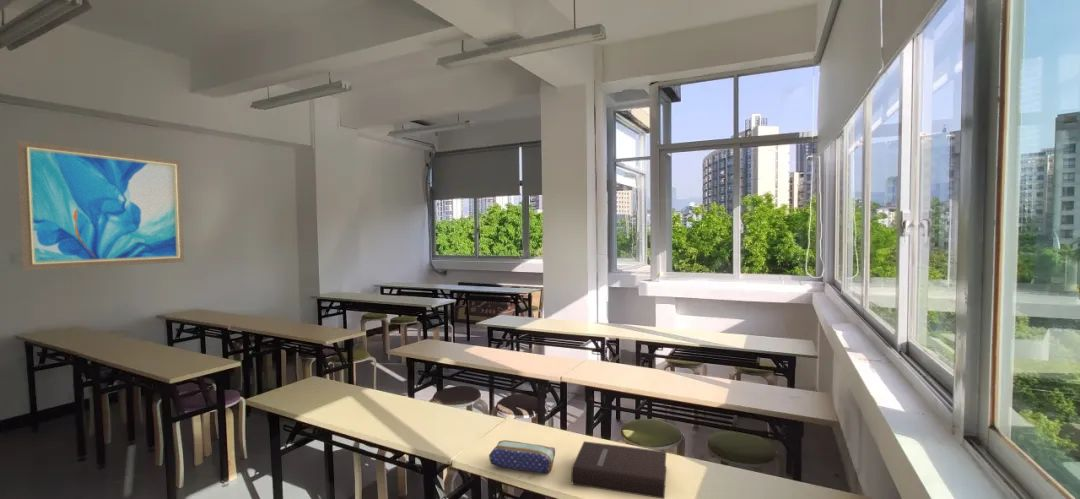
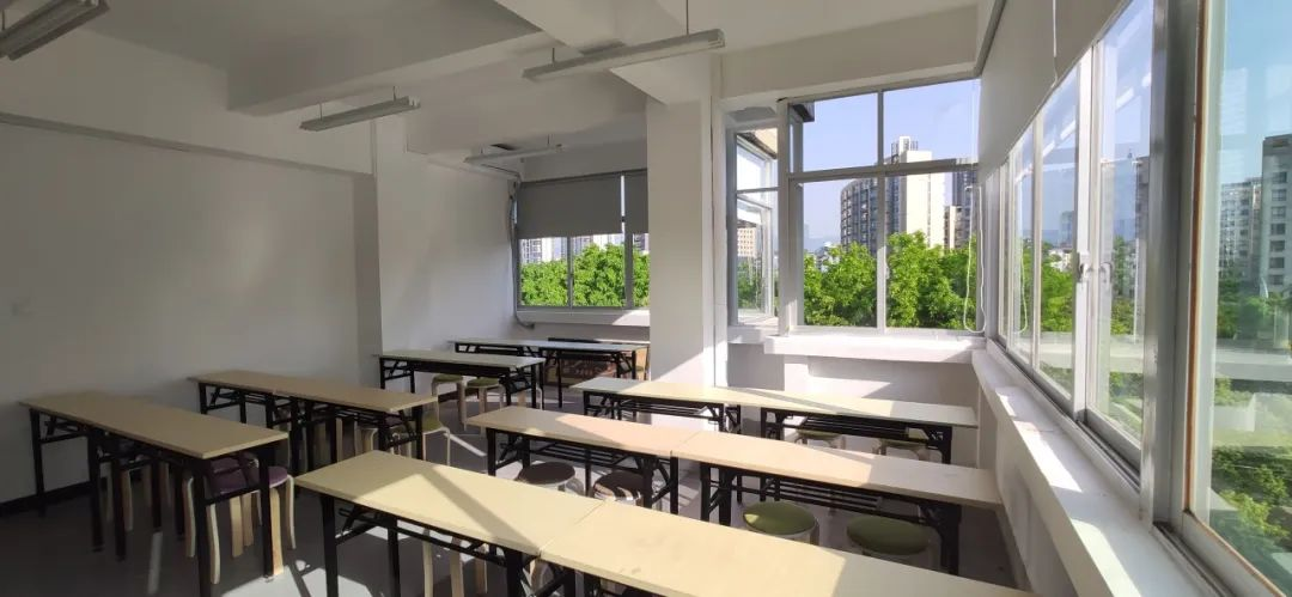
- wall art [16,139,185,271]
- pencil case [488,439,556,474]
- book [570,440,667,499]
